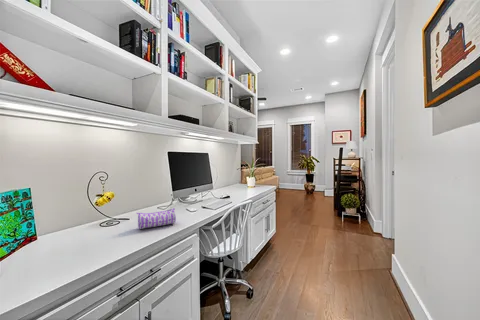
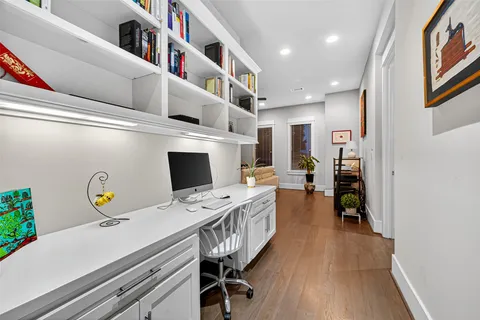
- pencil case [136,207,177,230]
